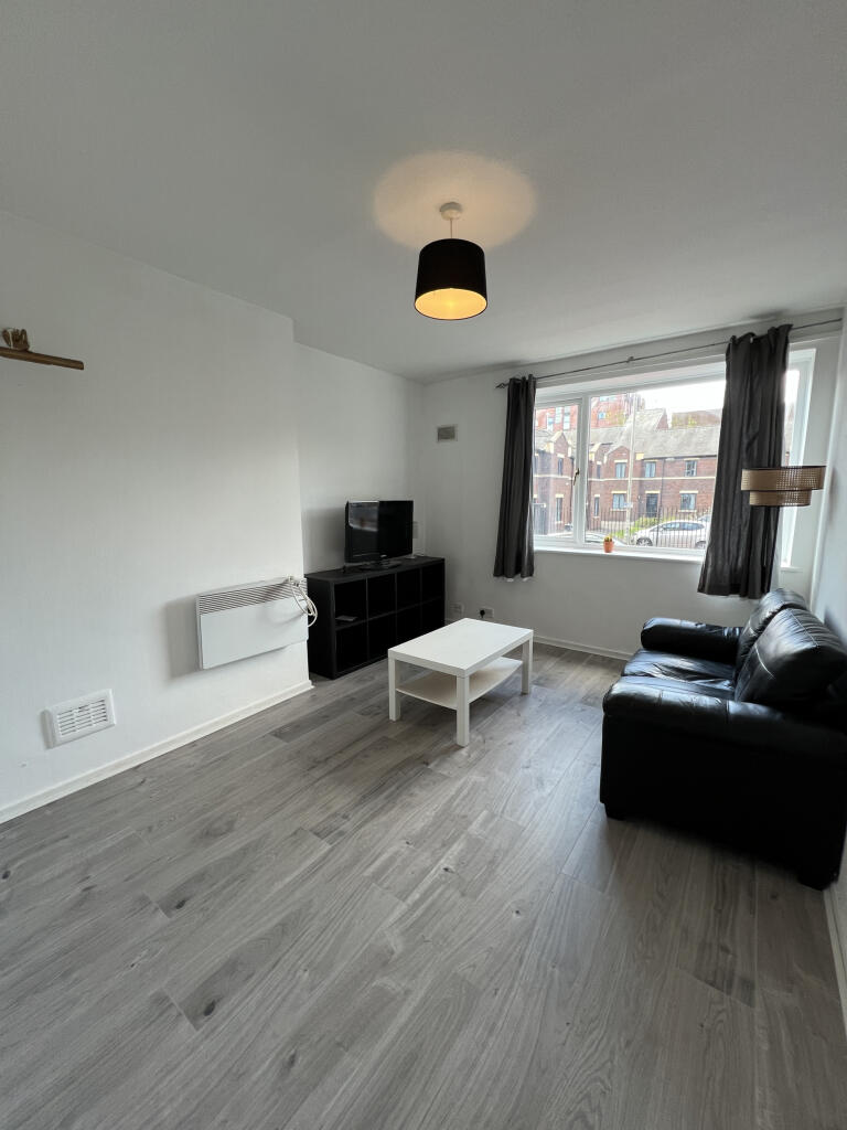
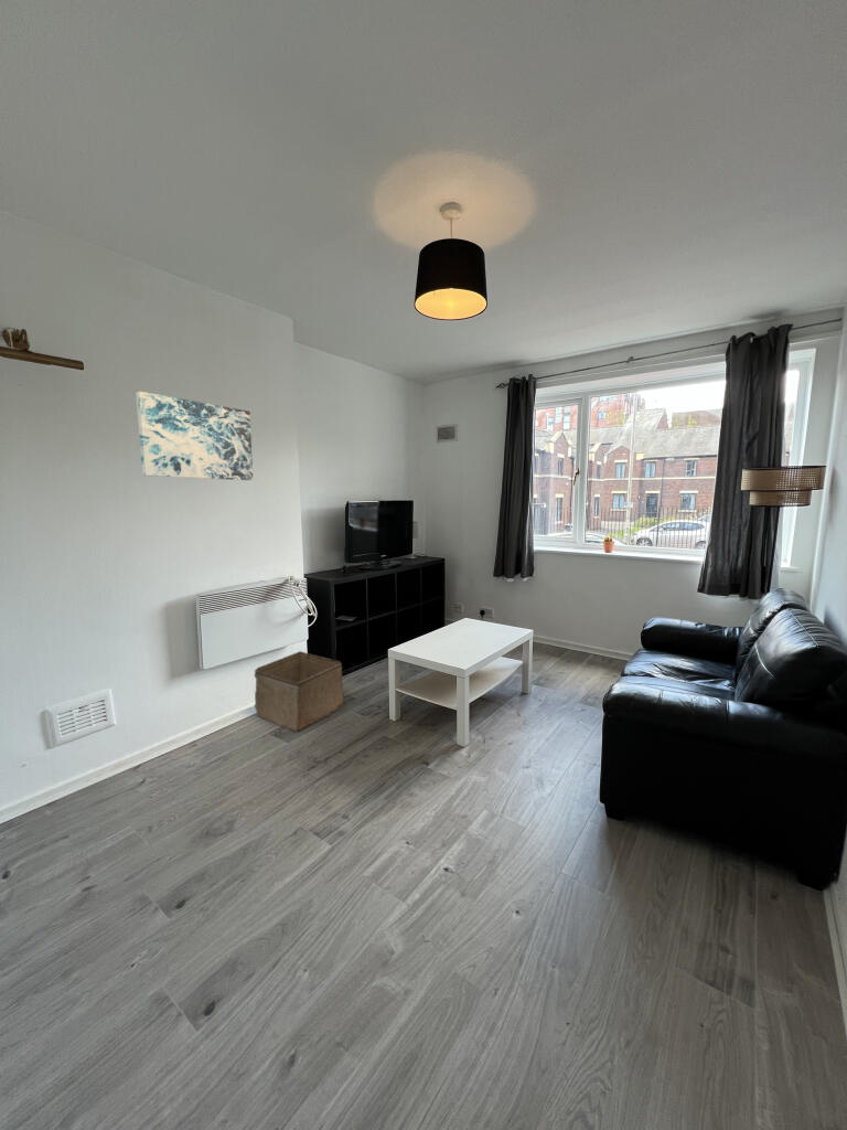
+ wall art [135,391,254,481]
+ storage bin [253,650,344,733]
